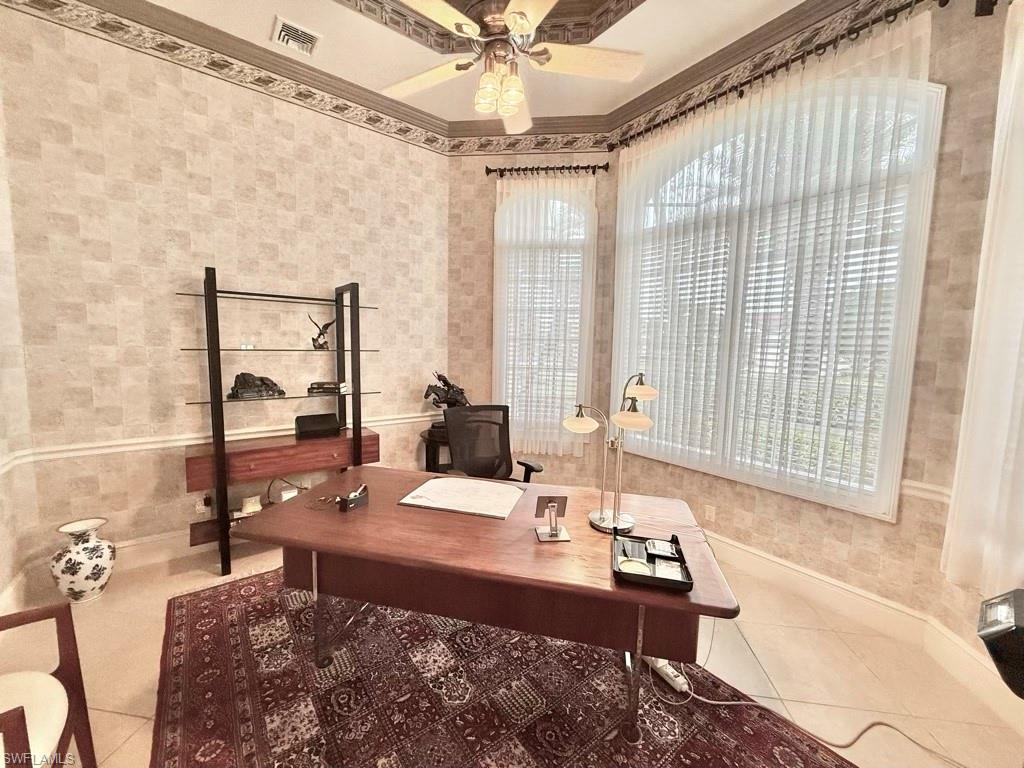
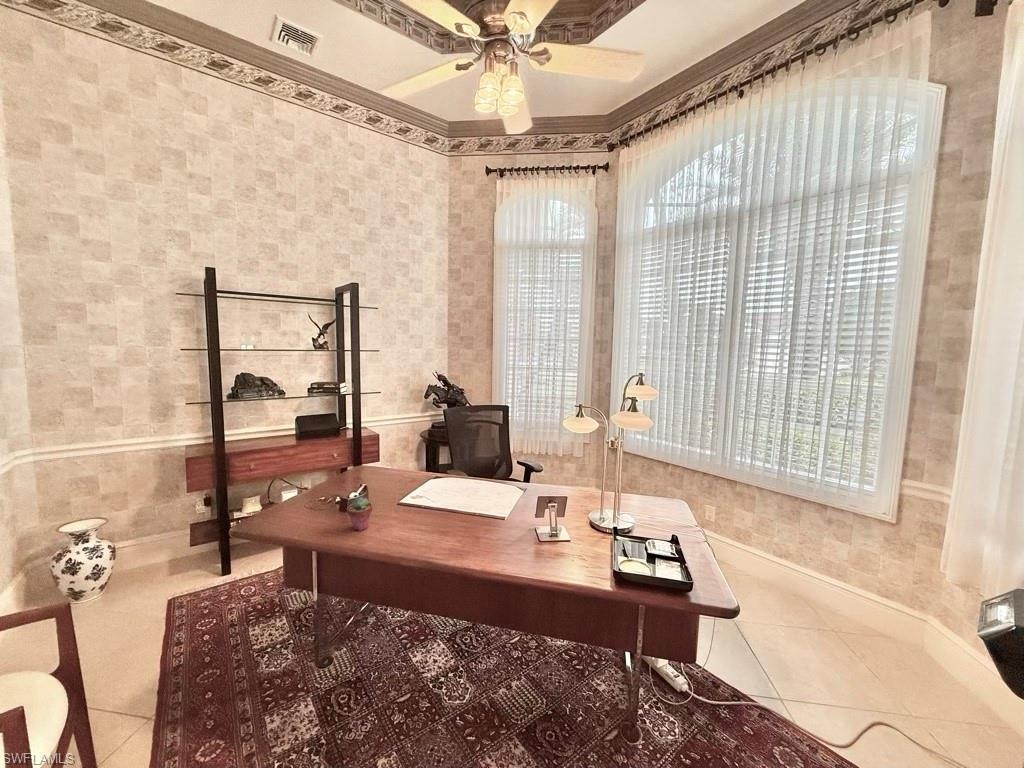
+ potted succulent [346,496,373,532]
